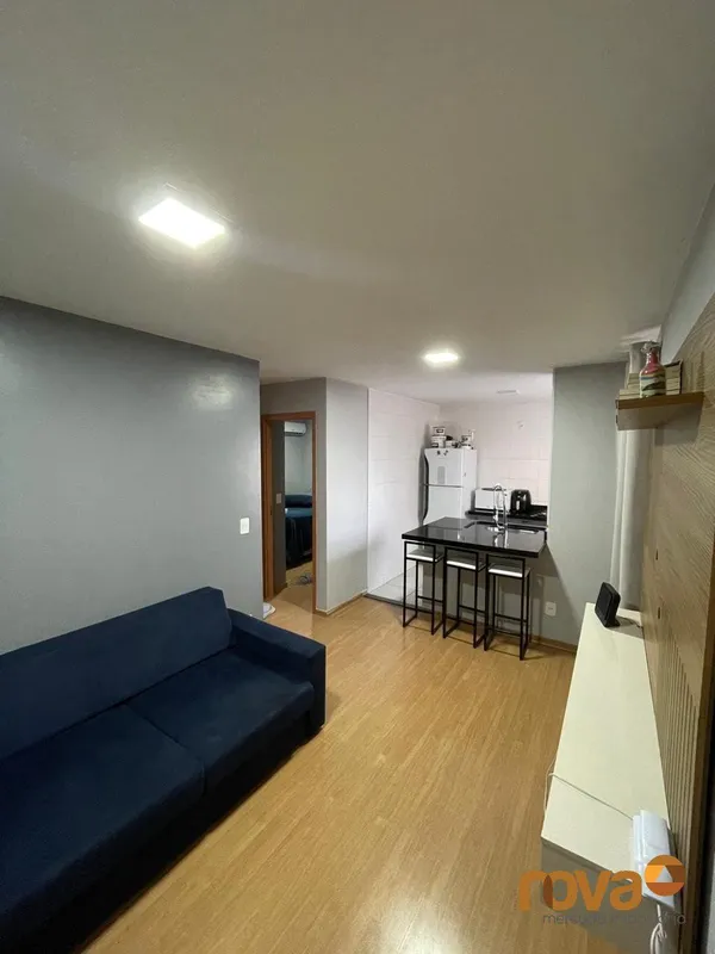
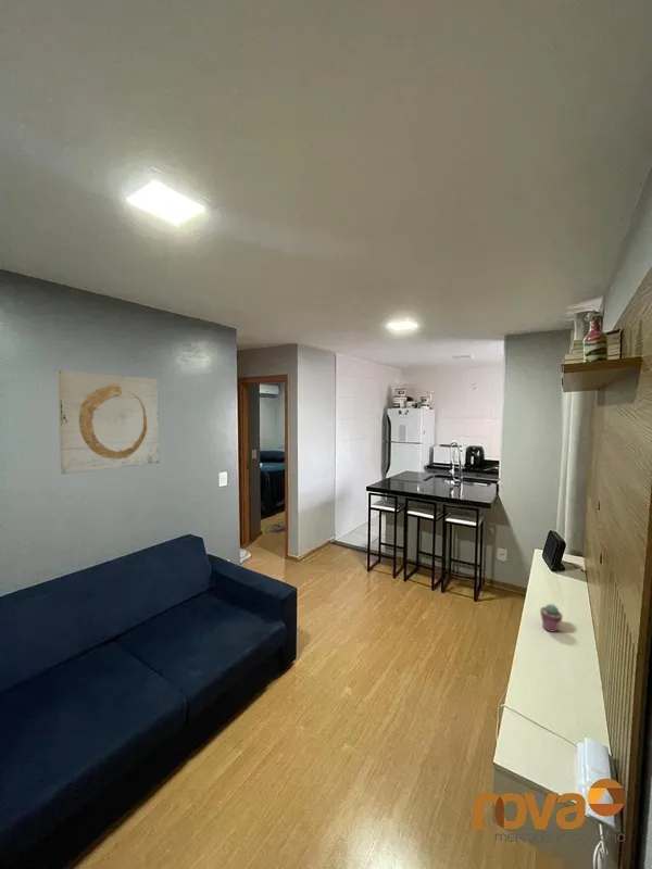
+ wall art [57,369,161,476]
+ potted succulent [539,603,564,633]
